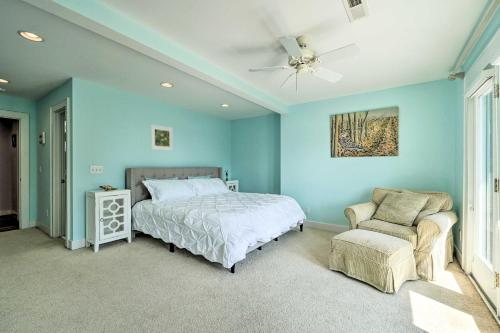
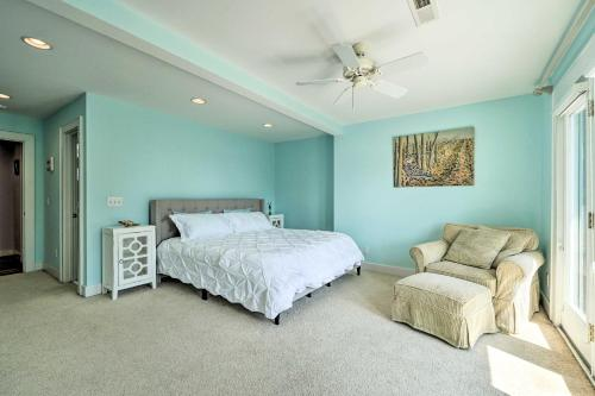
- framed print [150,124,174,152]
